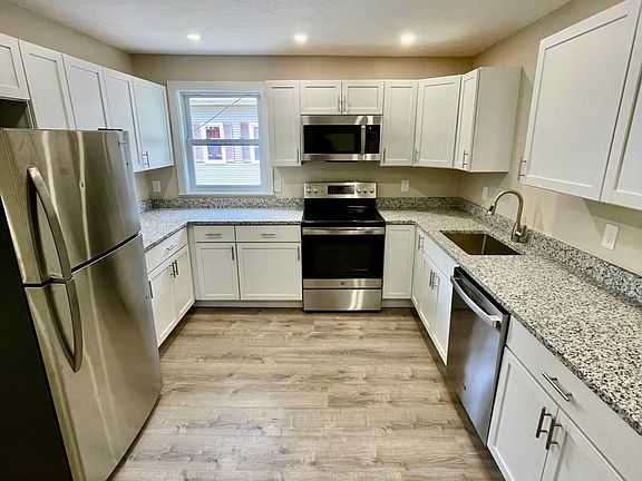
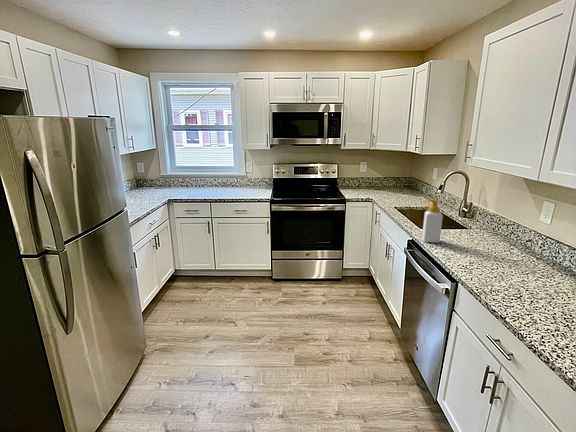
+ soap bottle [421,199,444,244]
